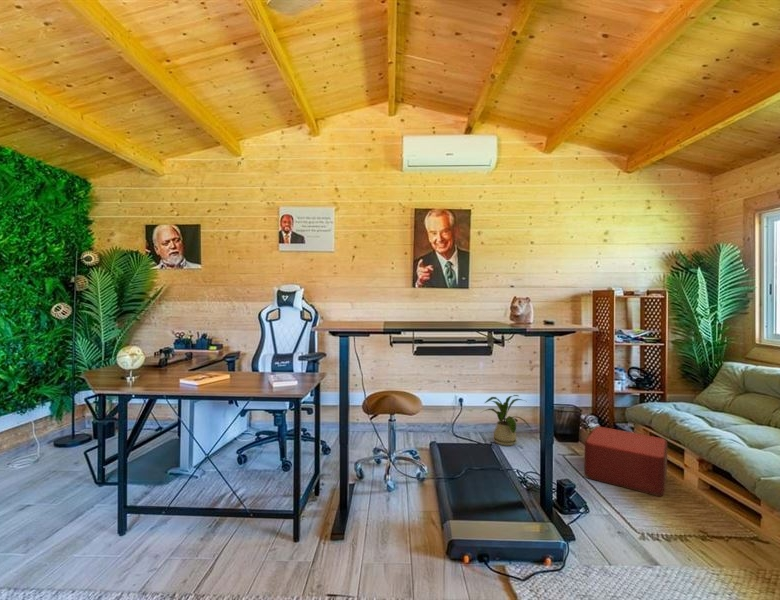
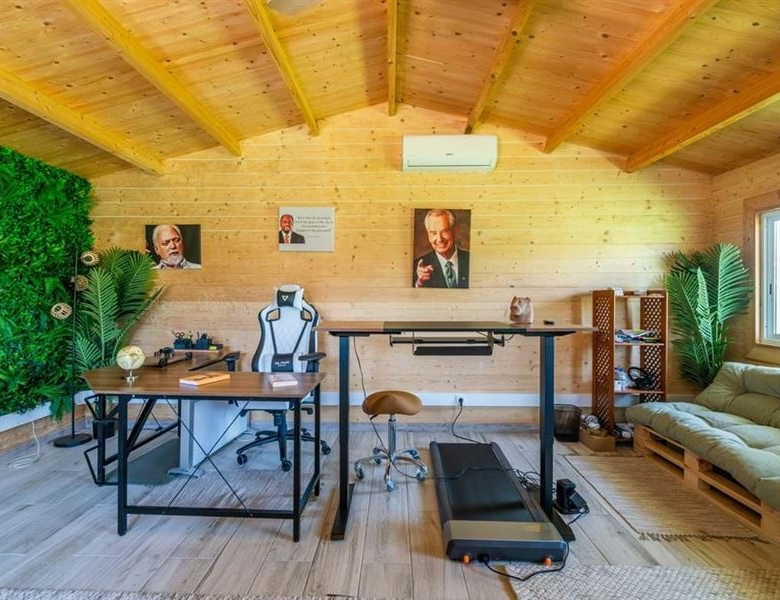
- ottoman [583,426,668,497]
- house plant [481,394,531,447]
